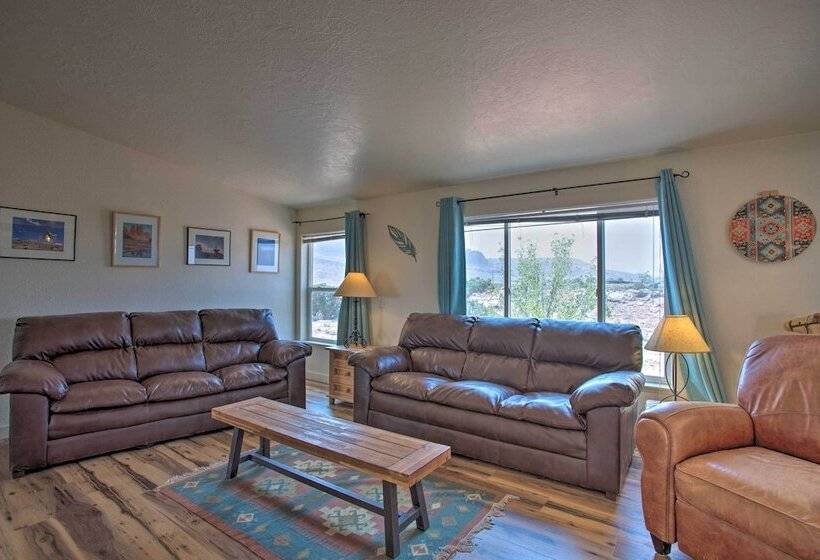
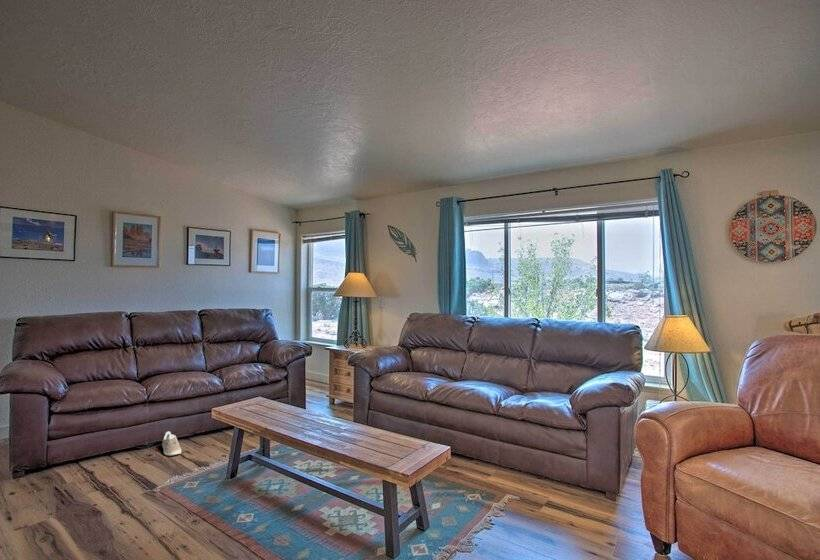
+ sneaker [161,431,182,456]
